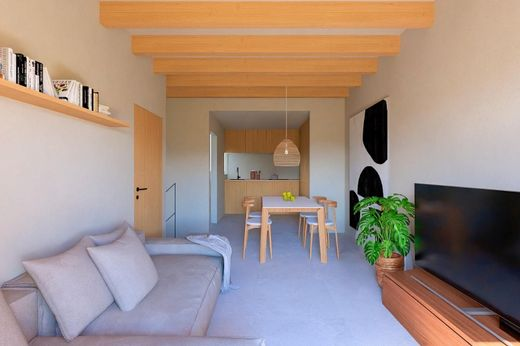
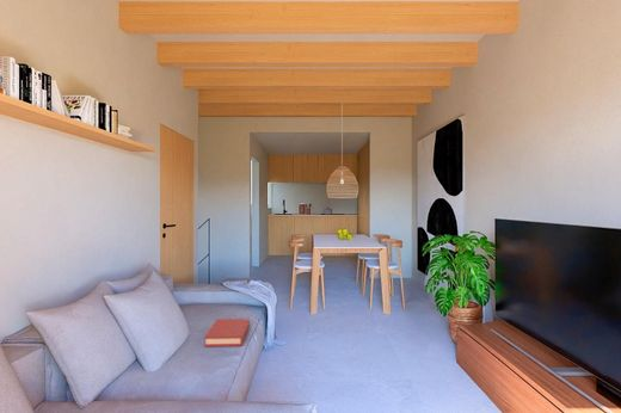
+ hardback book [203,318,251,347]
